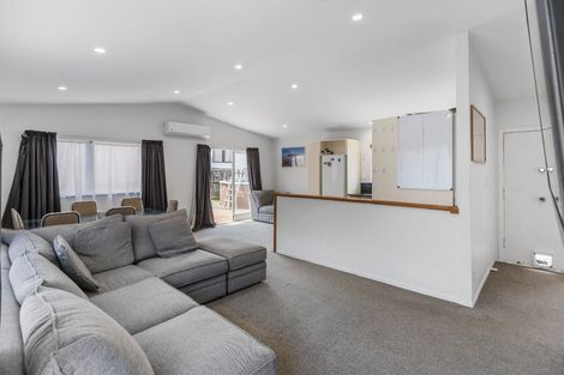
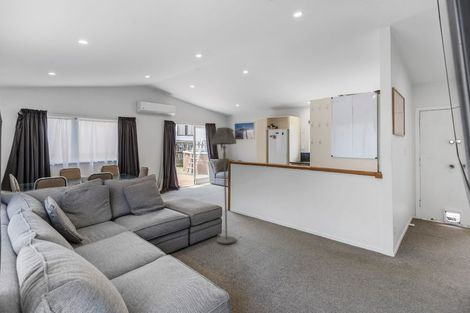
+ floor lamp [211,126,238,245]
